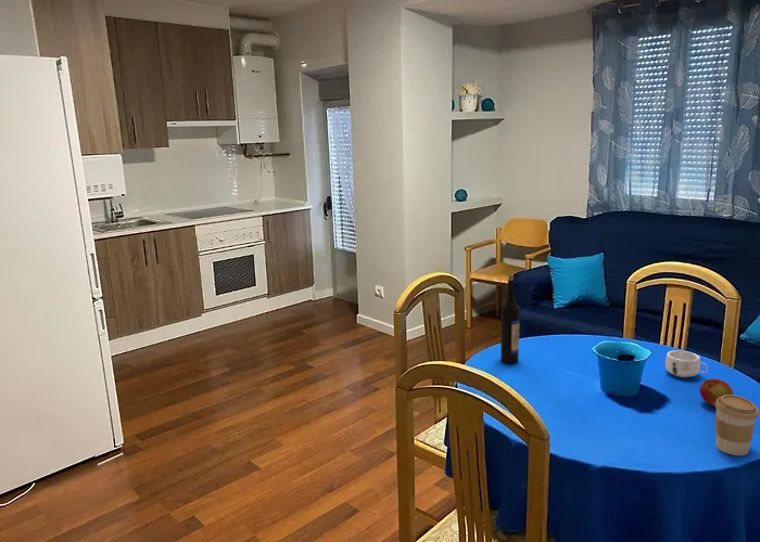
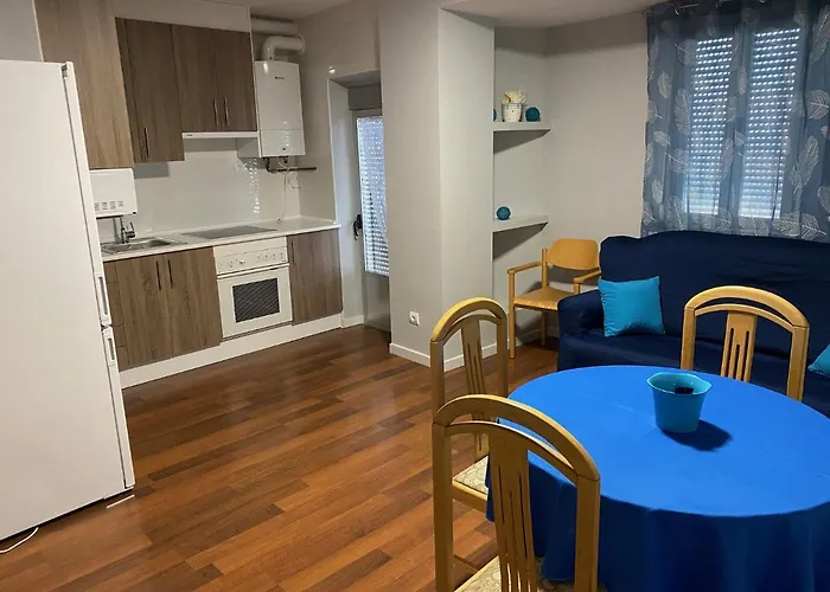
- coffee cup [714,395,760,456]
- wine bottle [499,273,520,364]
- apple [699,377,734,408]
- mug [664,350,709,378]
